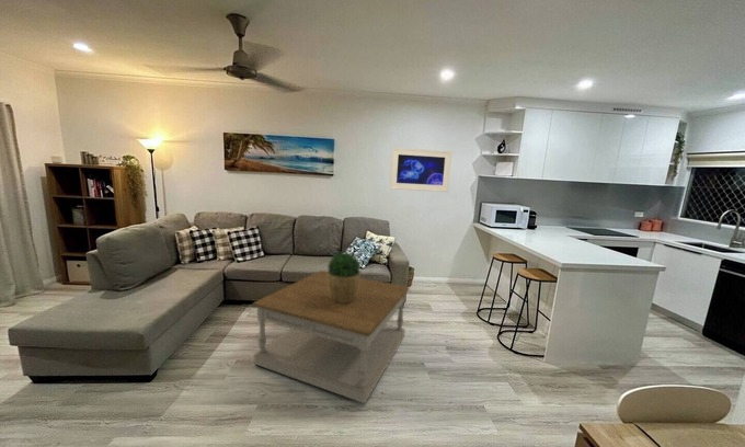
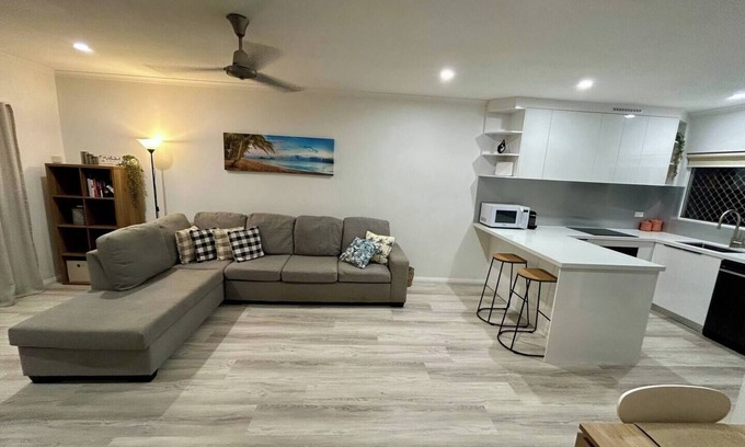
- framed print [389,147,452,193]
- coffee table [252,270,411,404]
- potted plant [326,251,362,303]
